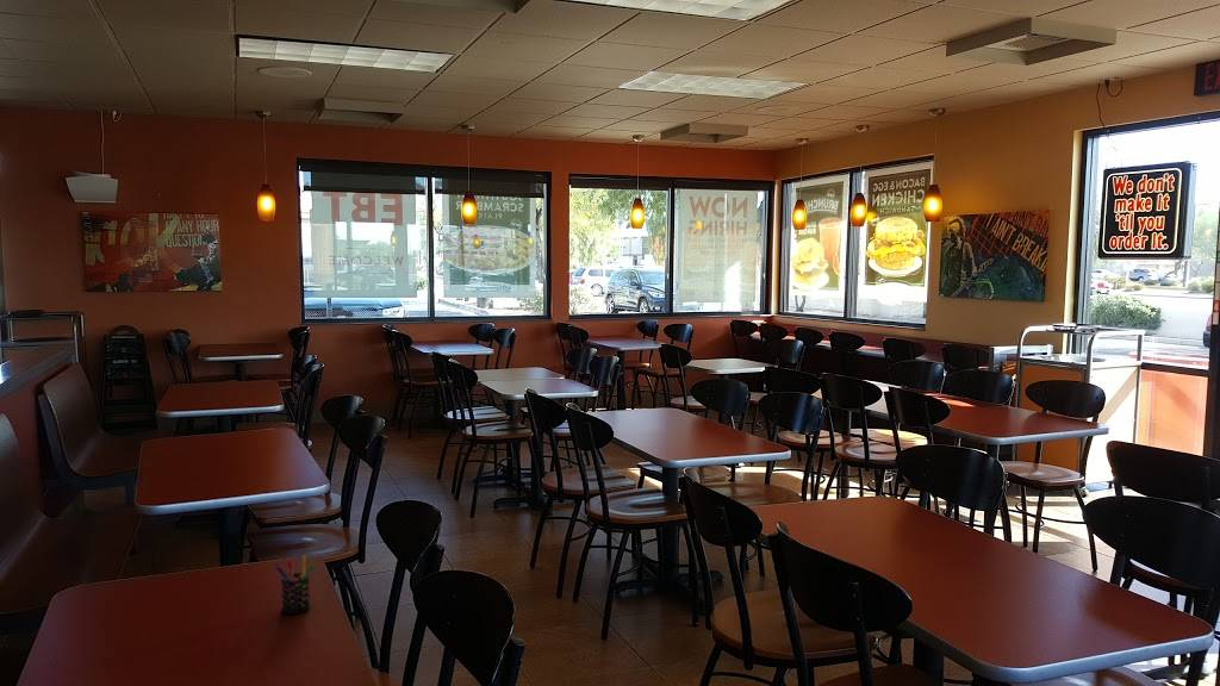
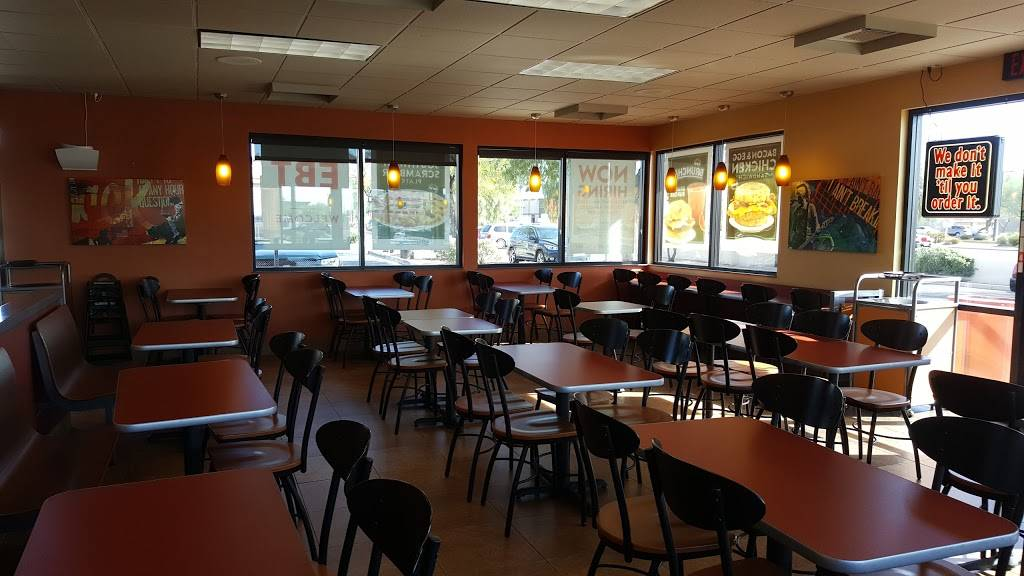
- pen holder [274,554,317,615]
